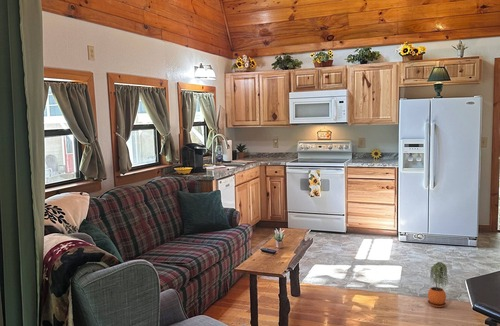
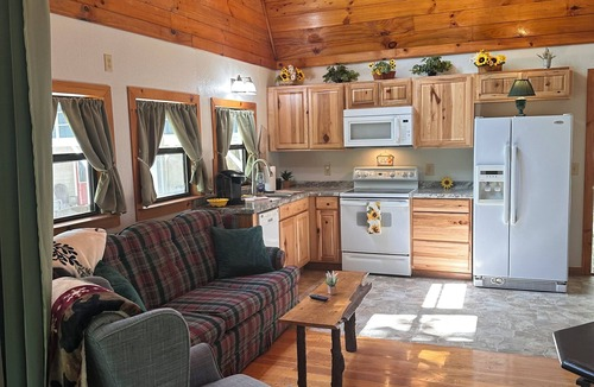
- potted plant [426,261,449,308]
